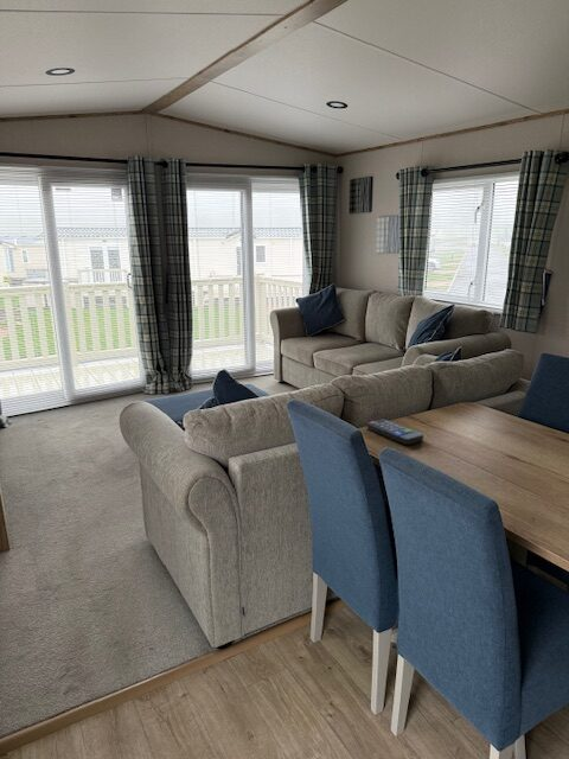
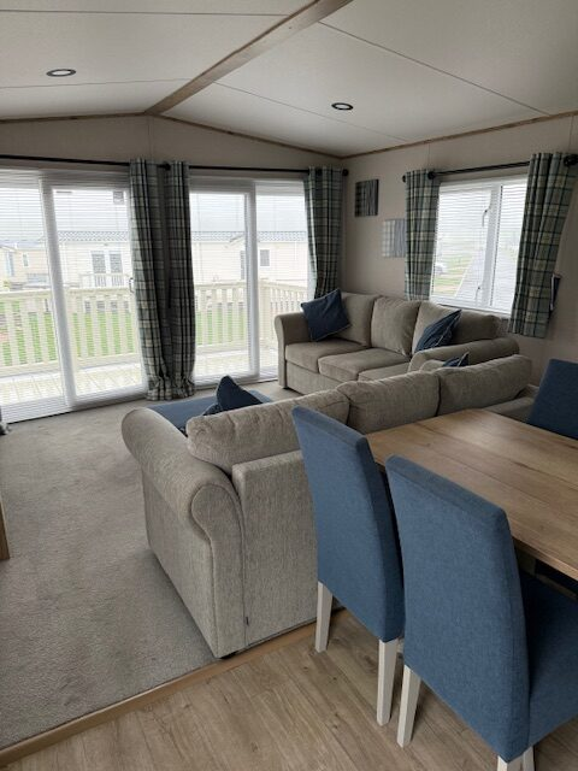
- remote control [366,419,424,446]
